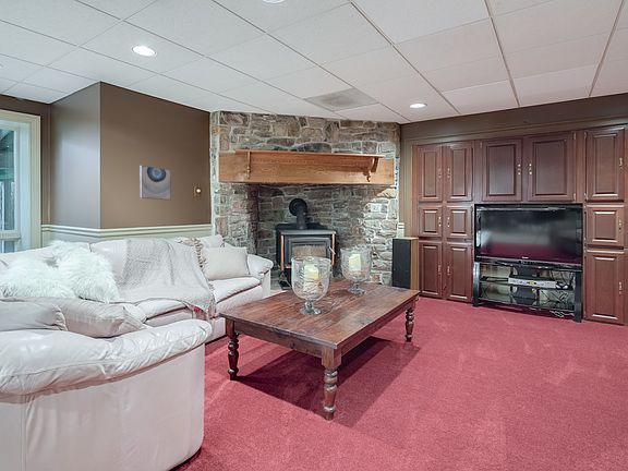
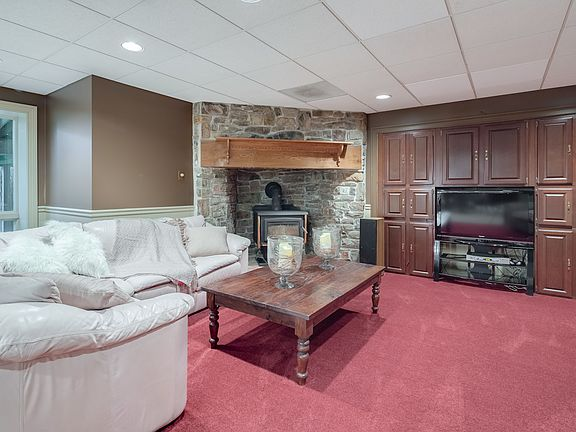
- wall art [140,164,172,202]
